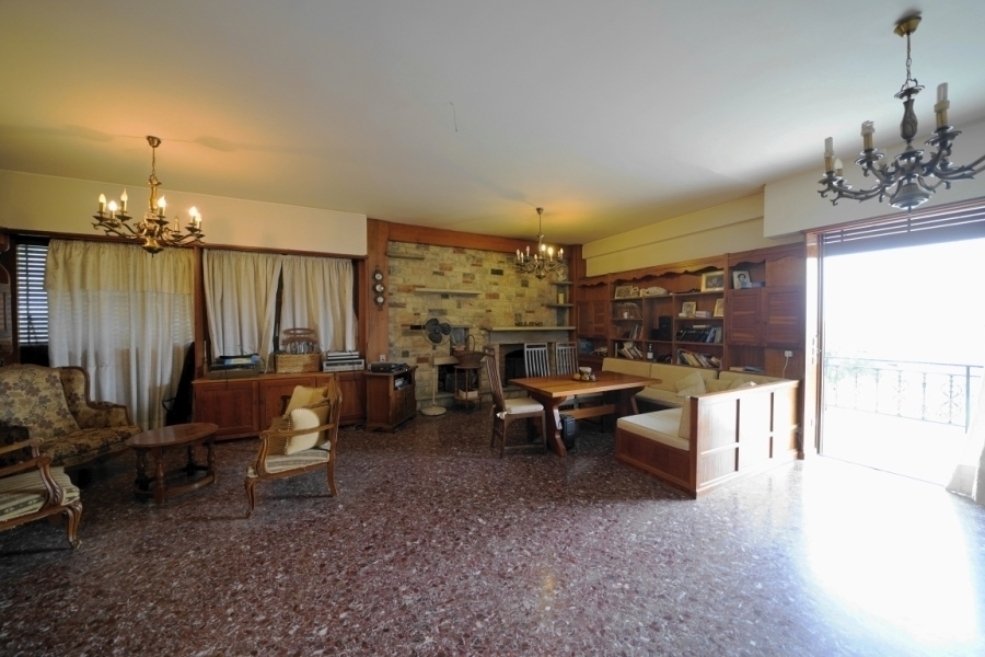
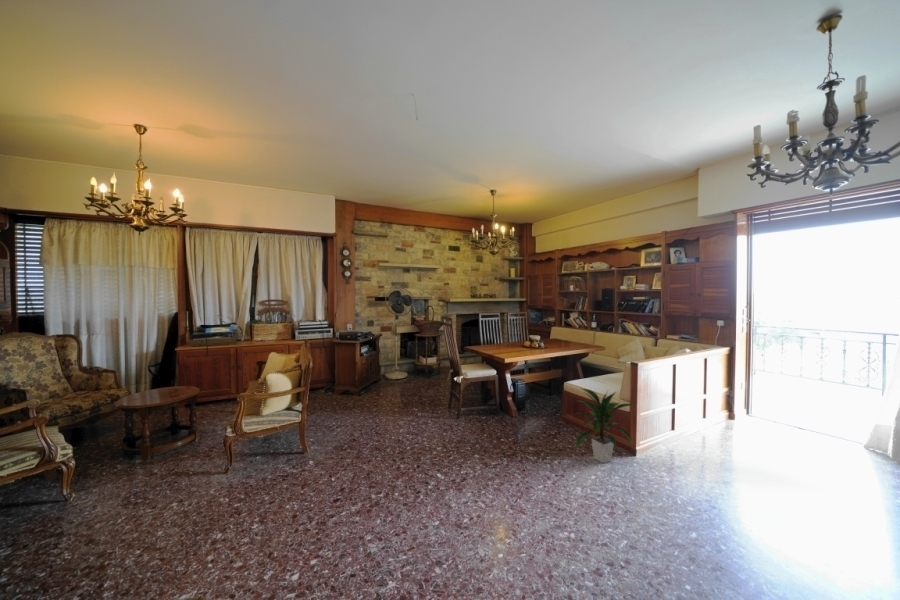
+ indoor plant [575,387,635,464]
